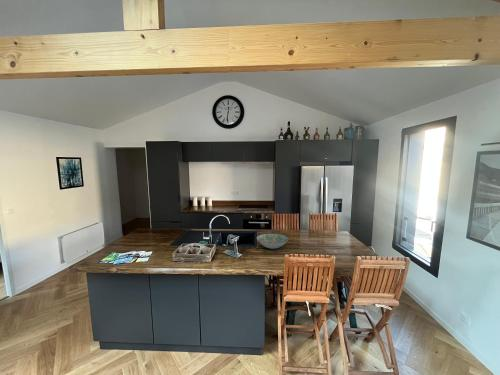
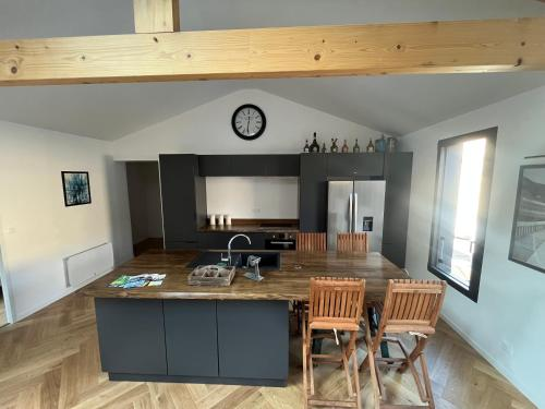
- decorative bowl [256,232,289,250]
